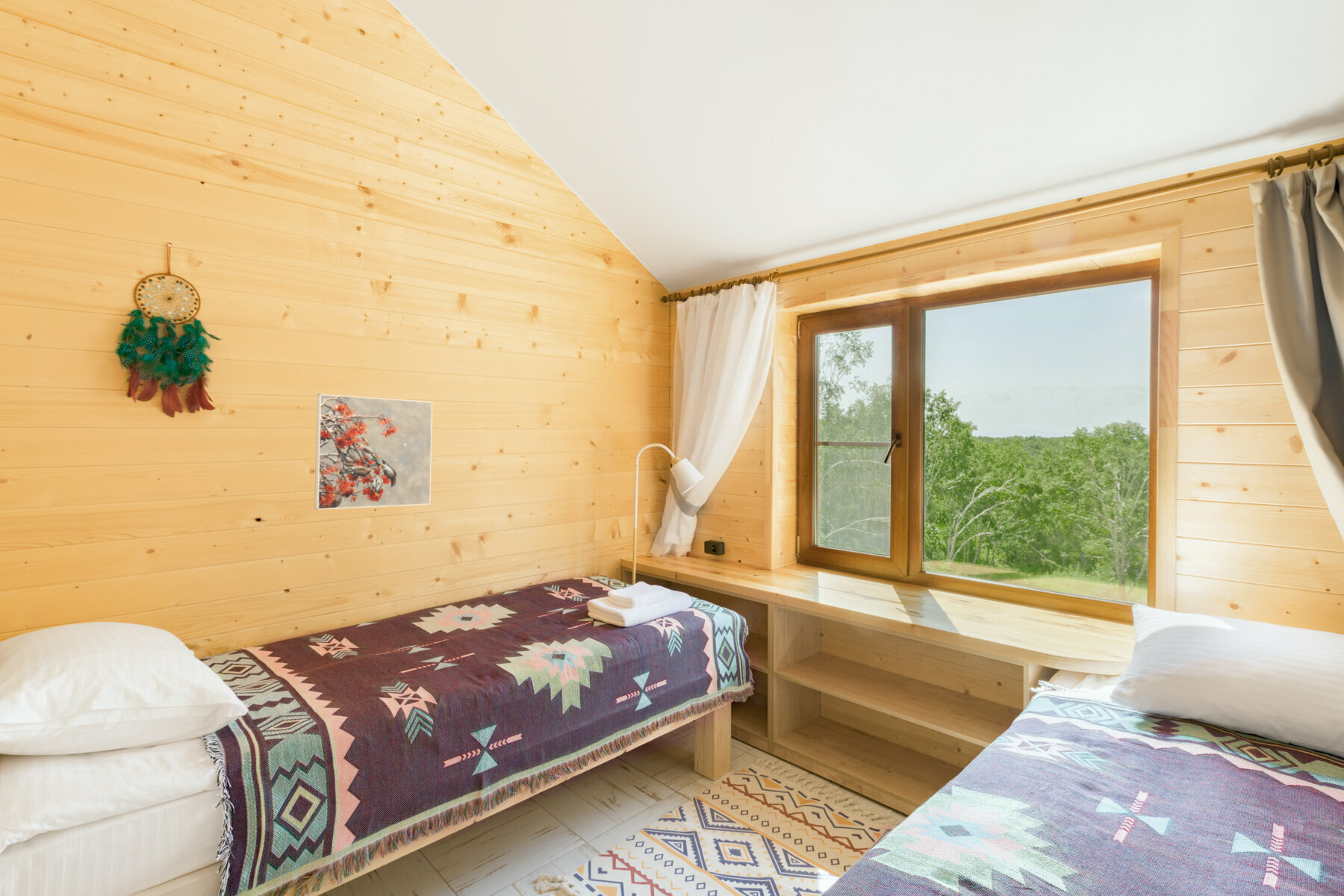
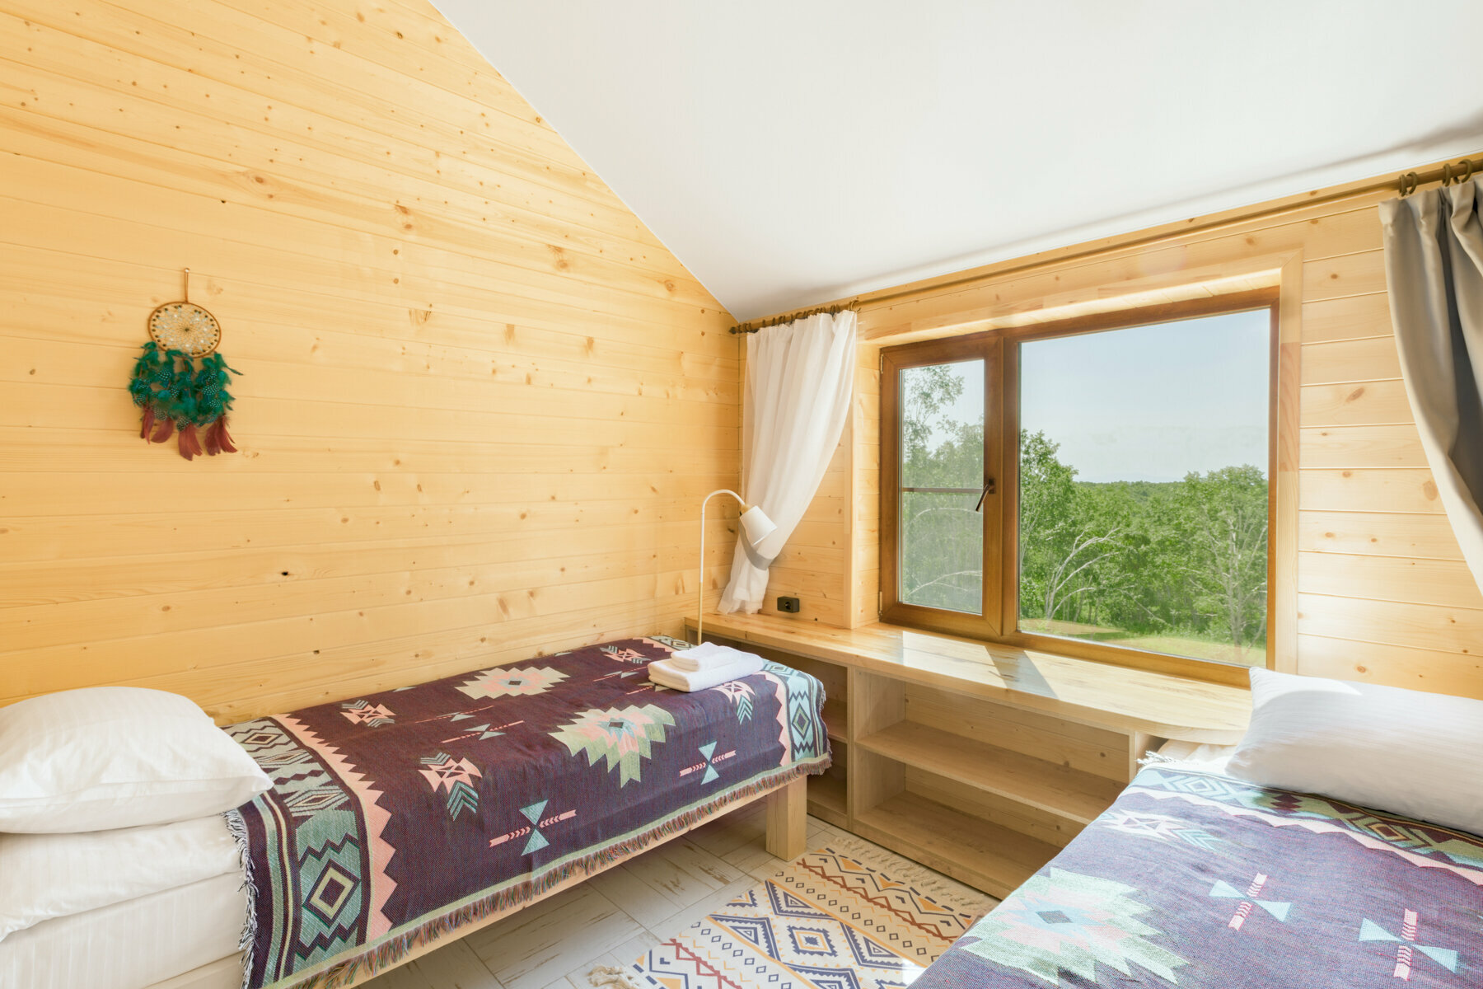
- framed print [314,393,433,511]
